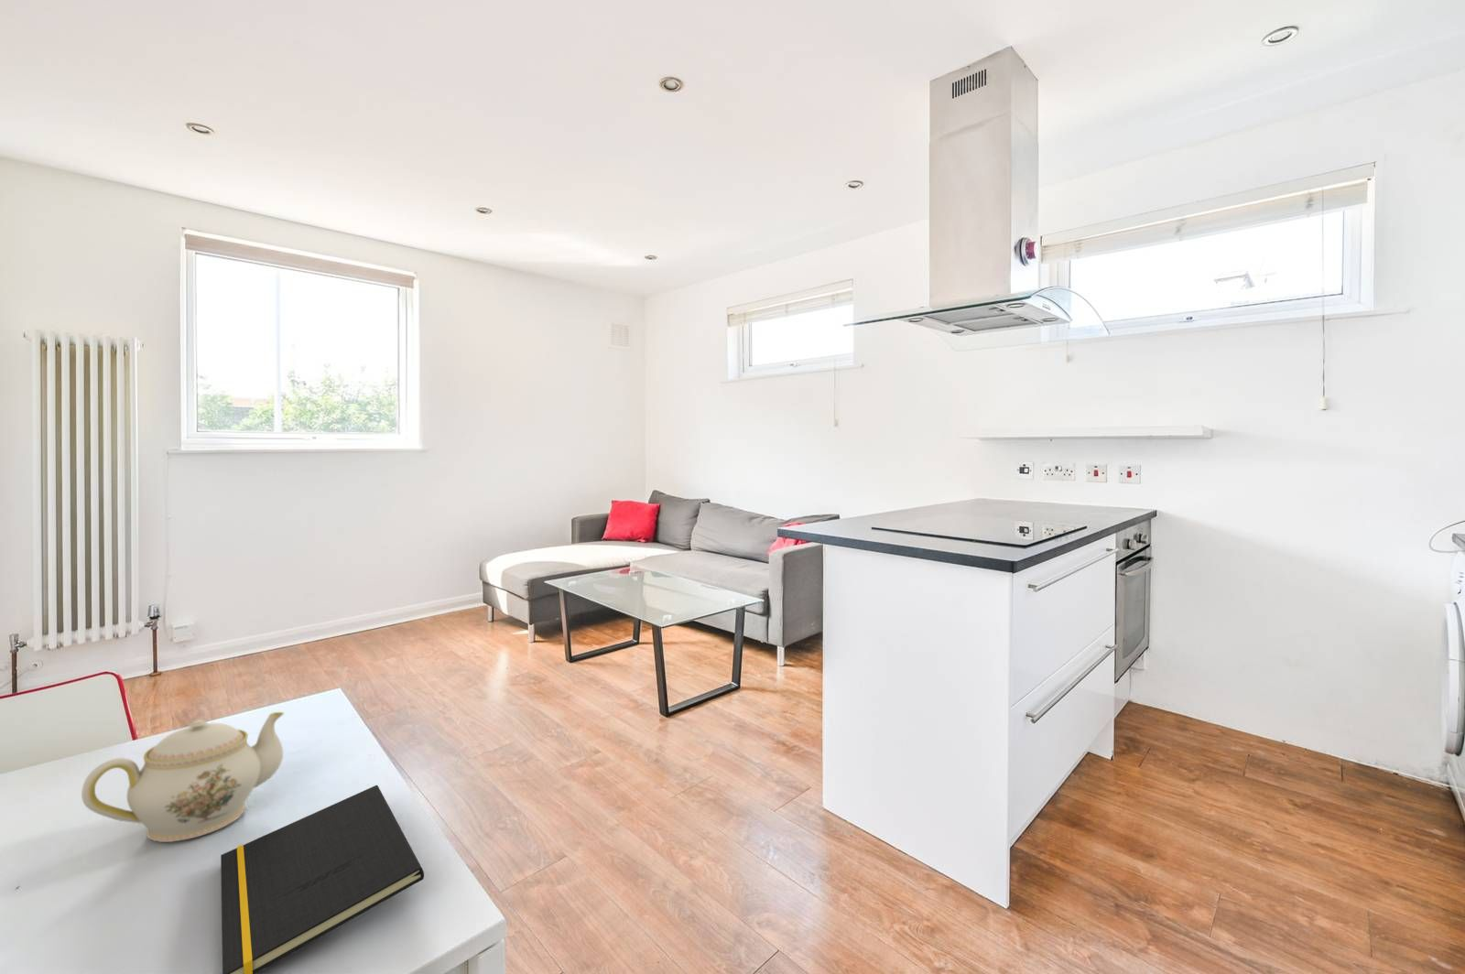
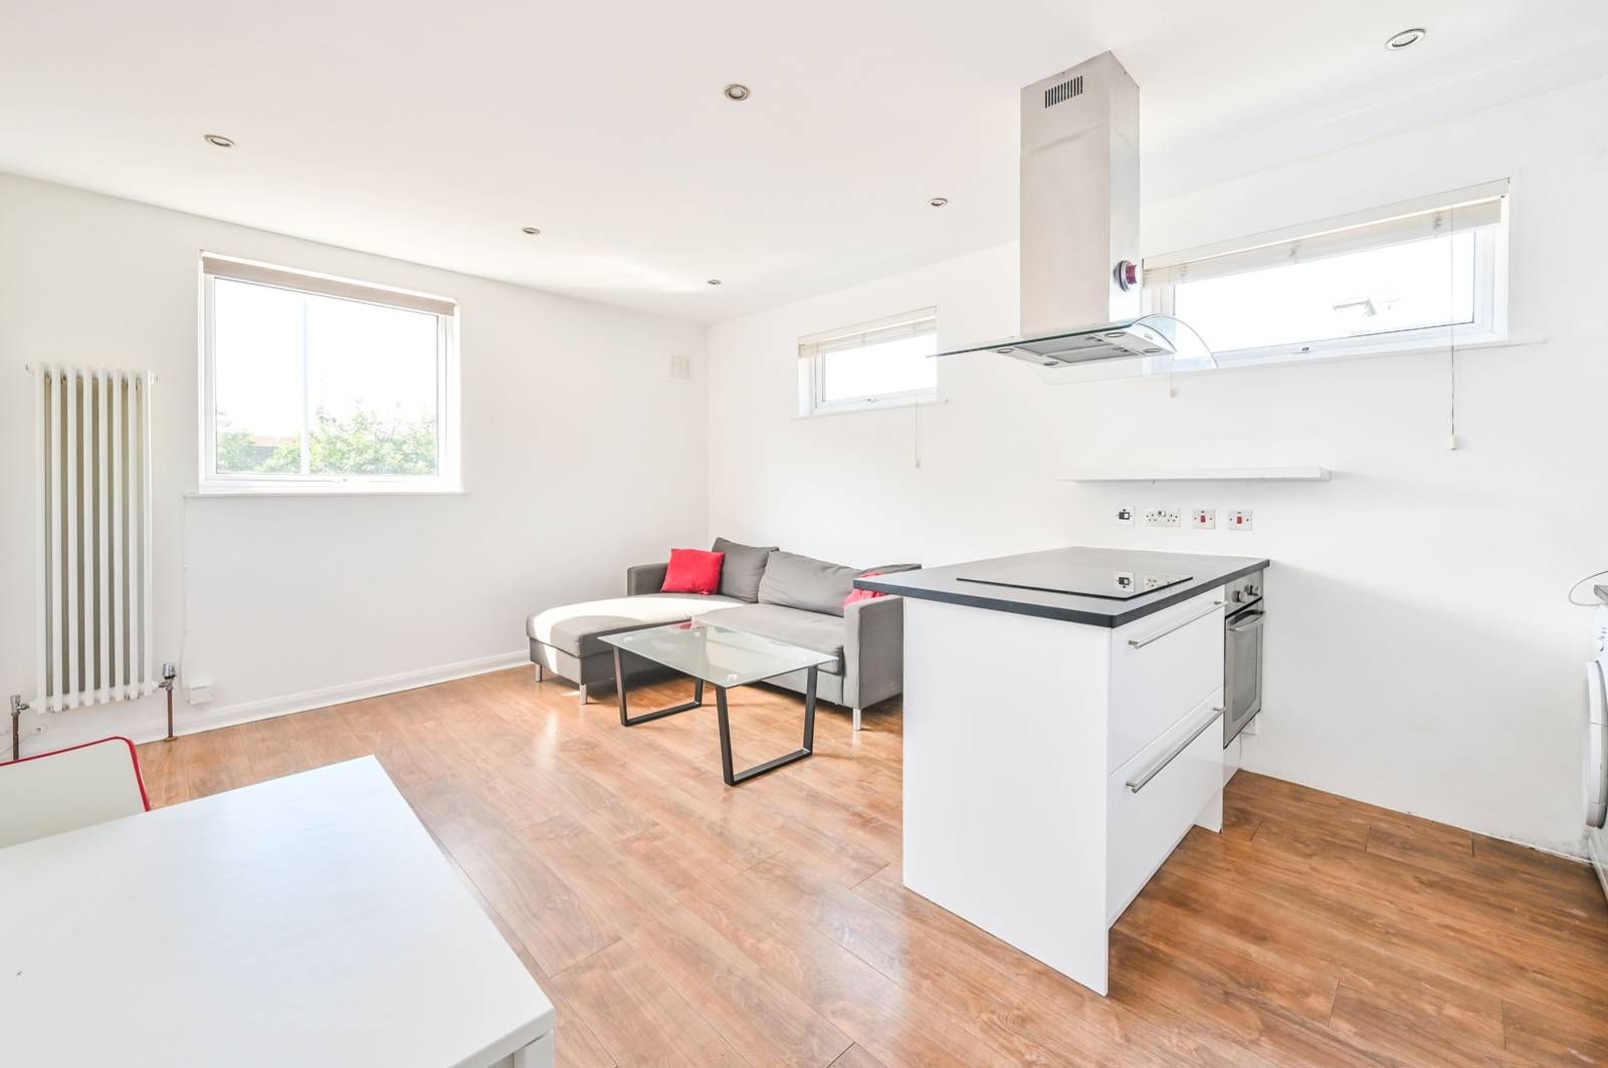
- teapot [80,711,285,844]
- notepad [220,785,425,974]
